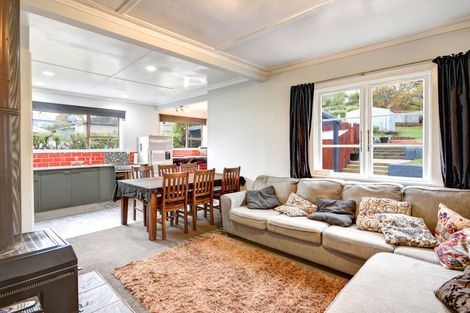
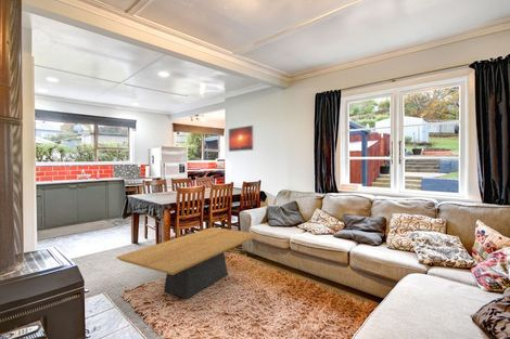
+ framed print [228,125,255,153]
+ coffee table [115,226,260,300]
